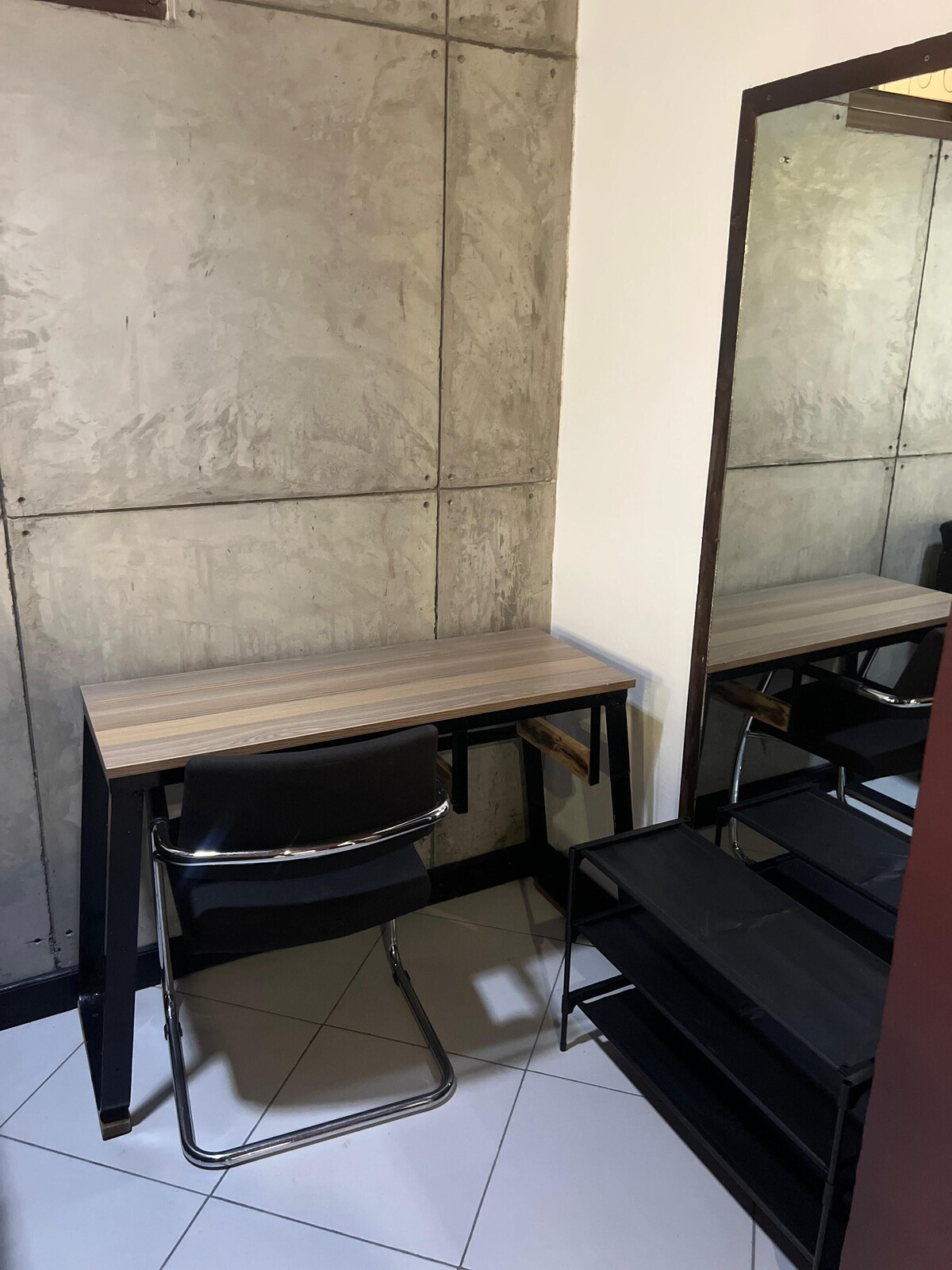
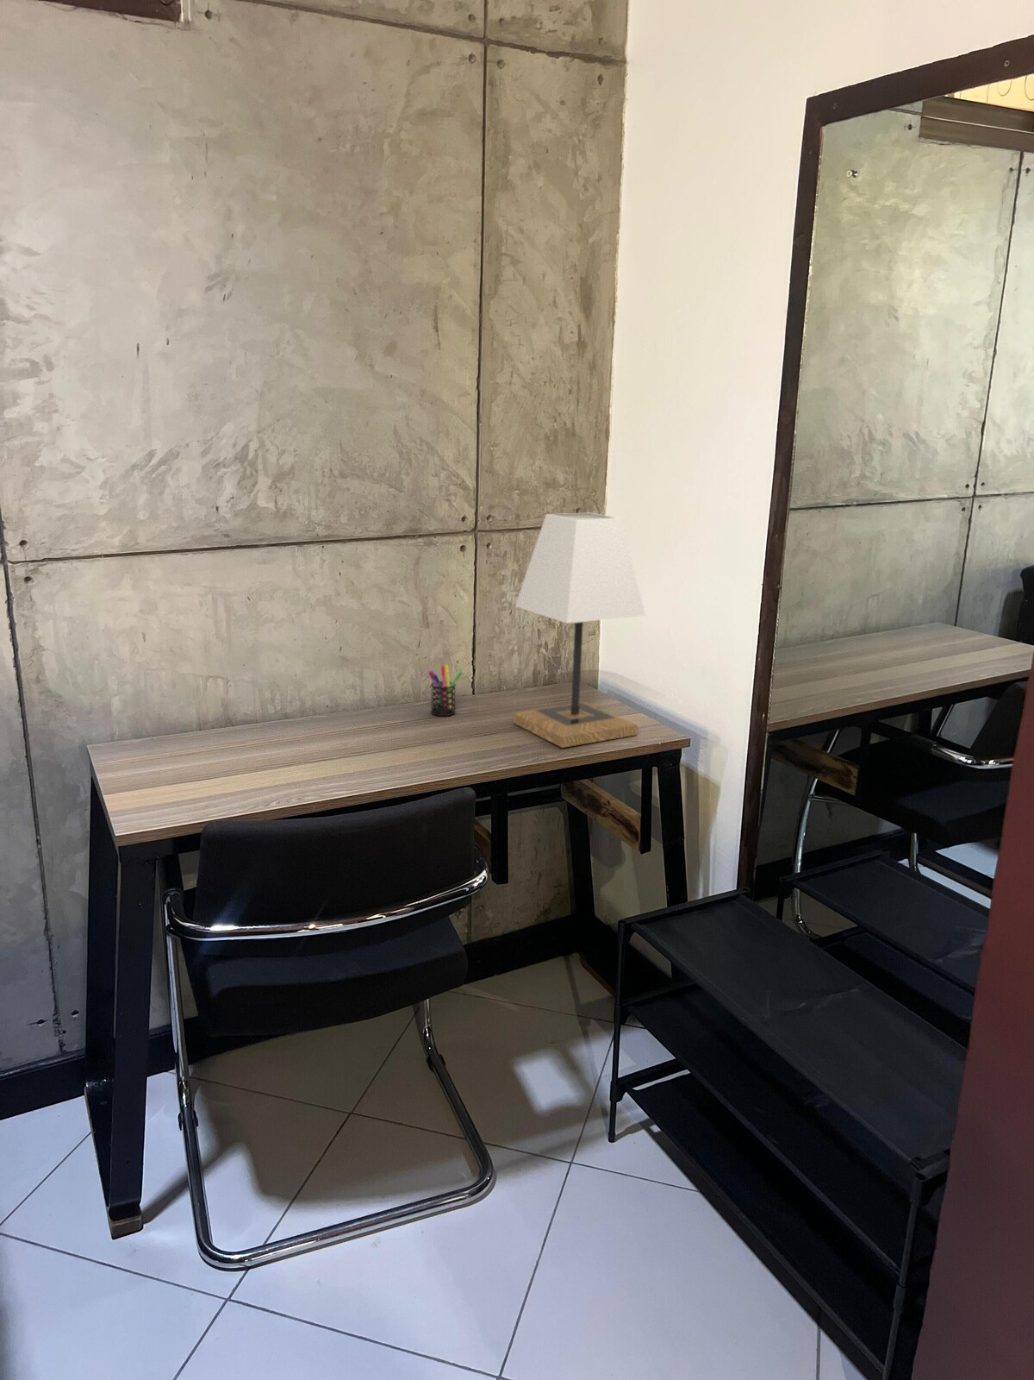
+ pen holder [427,664,464,717]
+ lamp [513,512,646,749]
